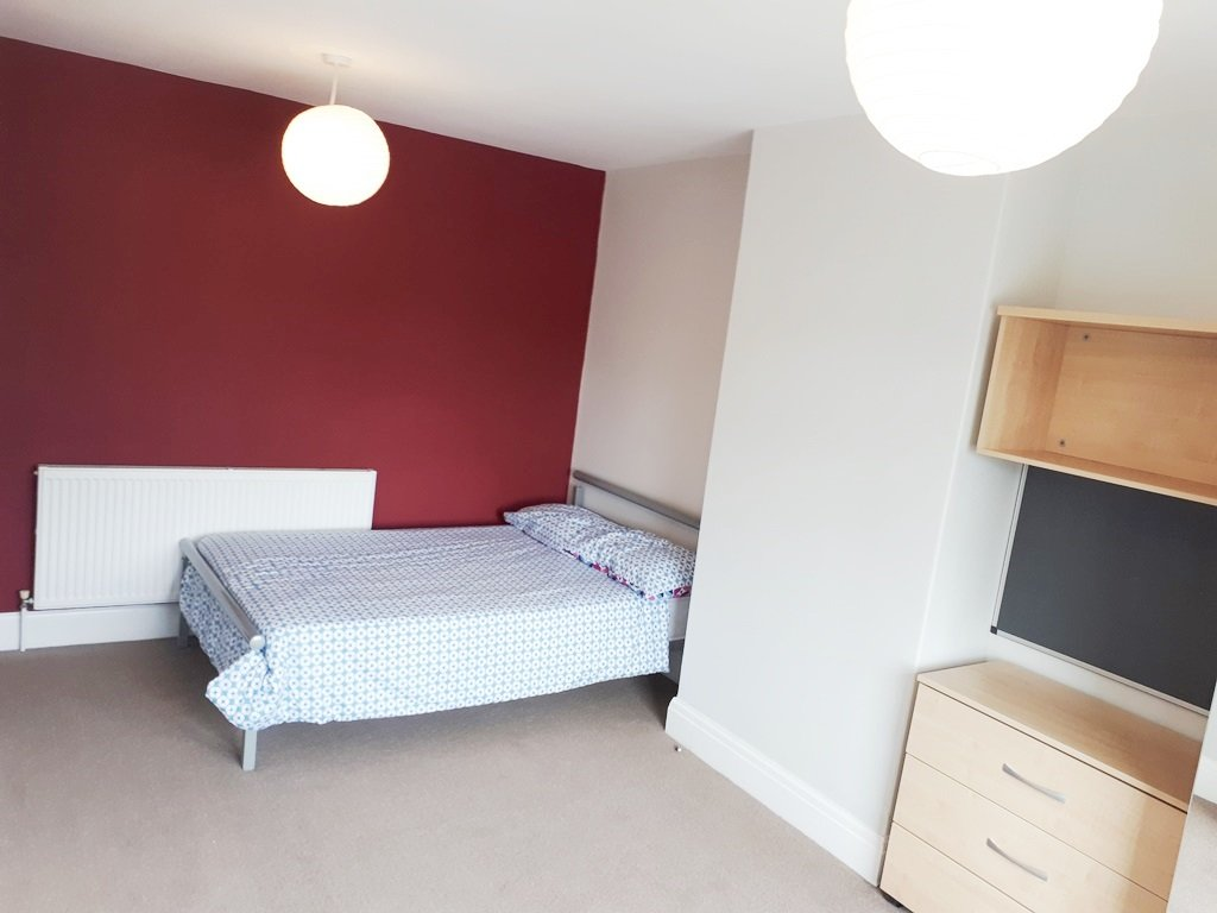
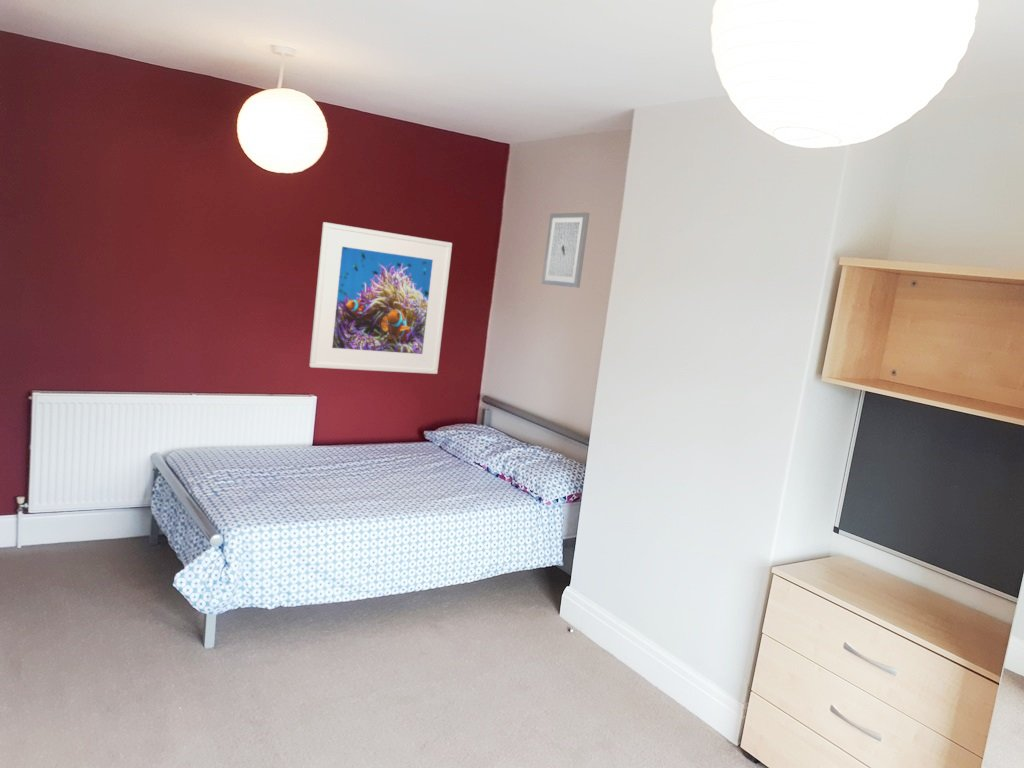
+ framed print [308,221,453,375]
+ wall art [541,212,591,289]
